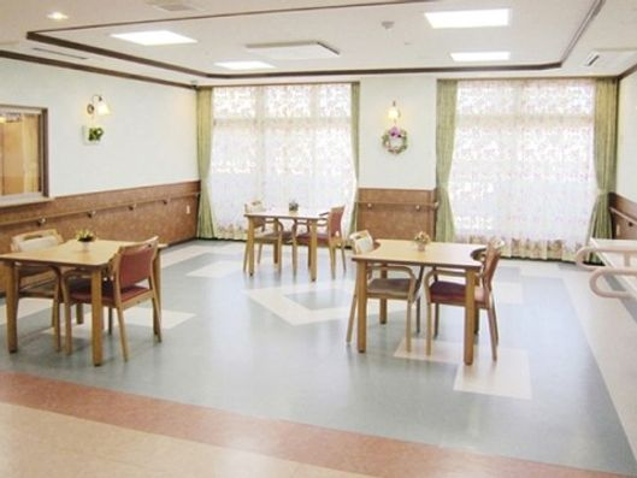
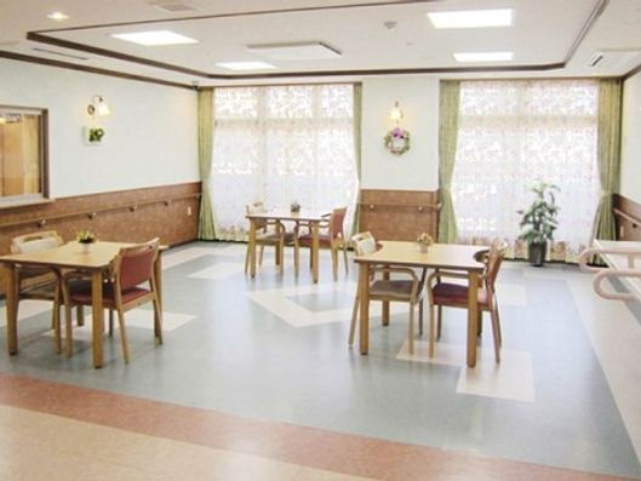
+ indoor plant [514,177,562,267]
